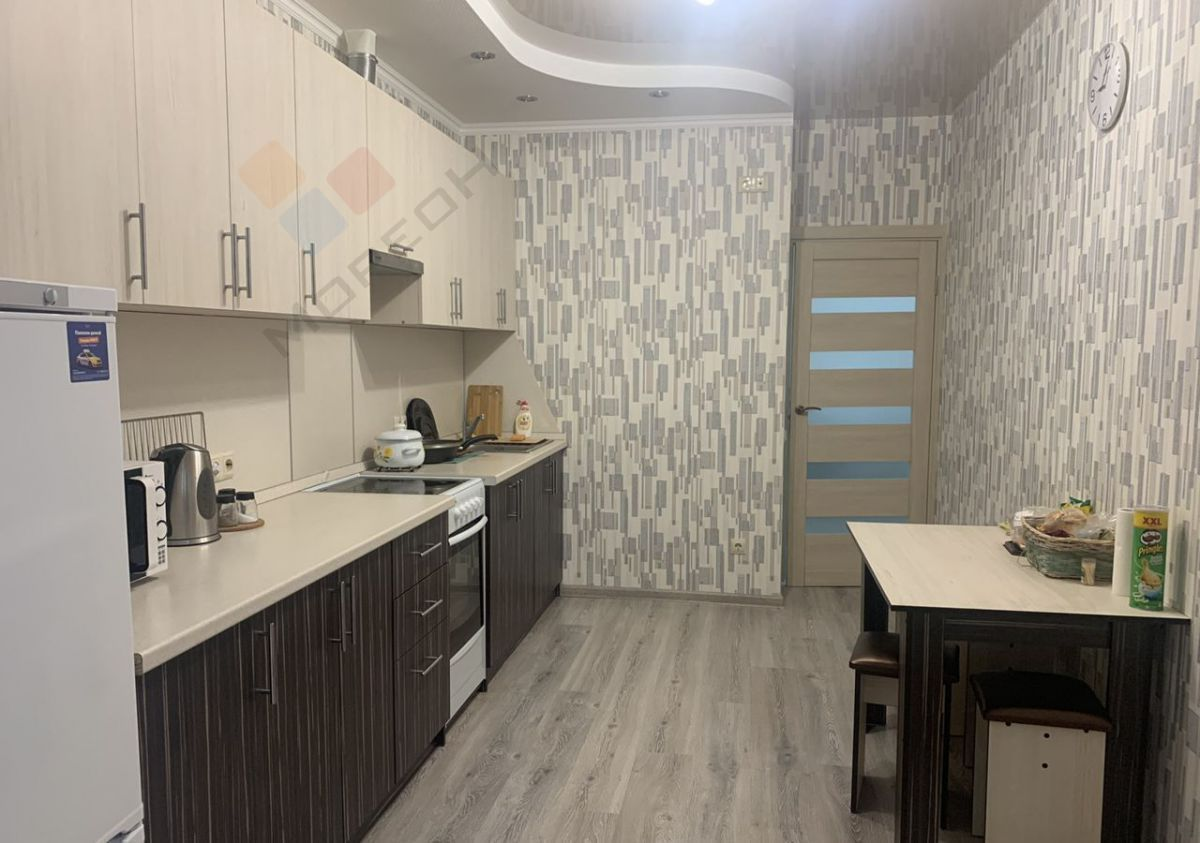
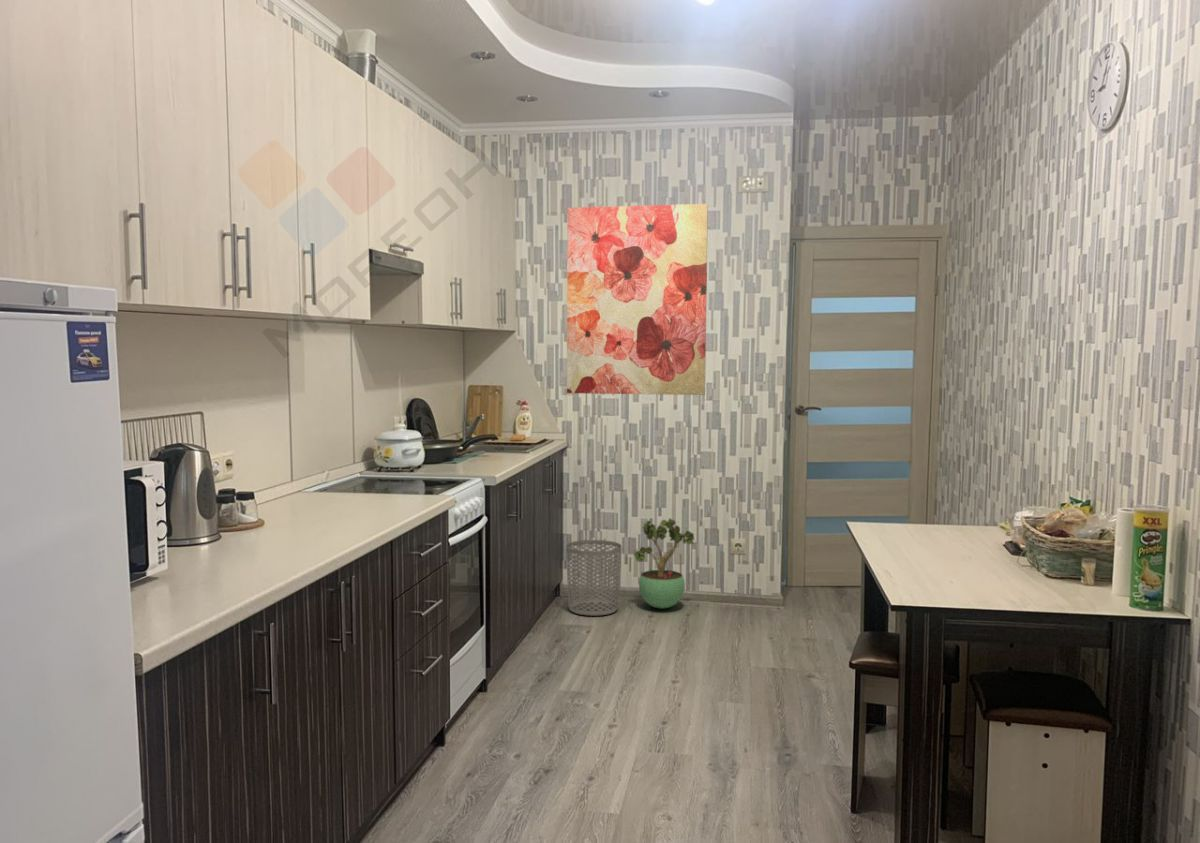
+ waste bin [565,539,623,617]
+ wall art [566,203,709,396]
+ potted plant [633,517,695,610]
